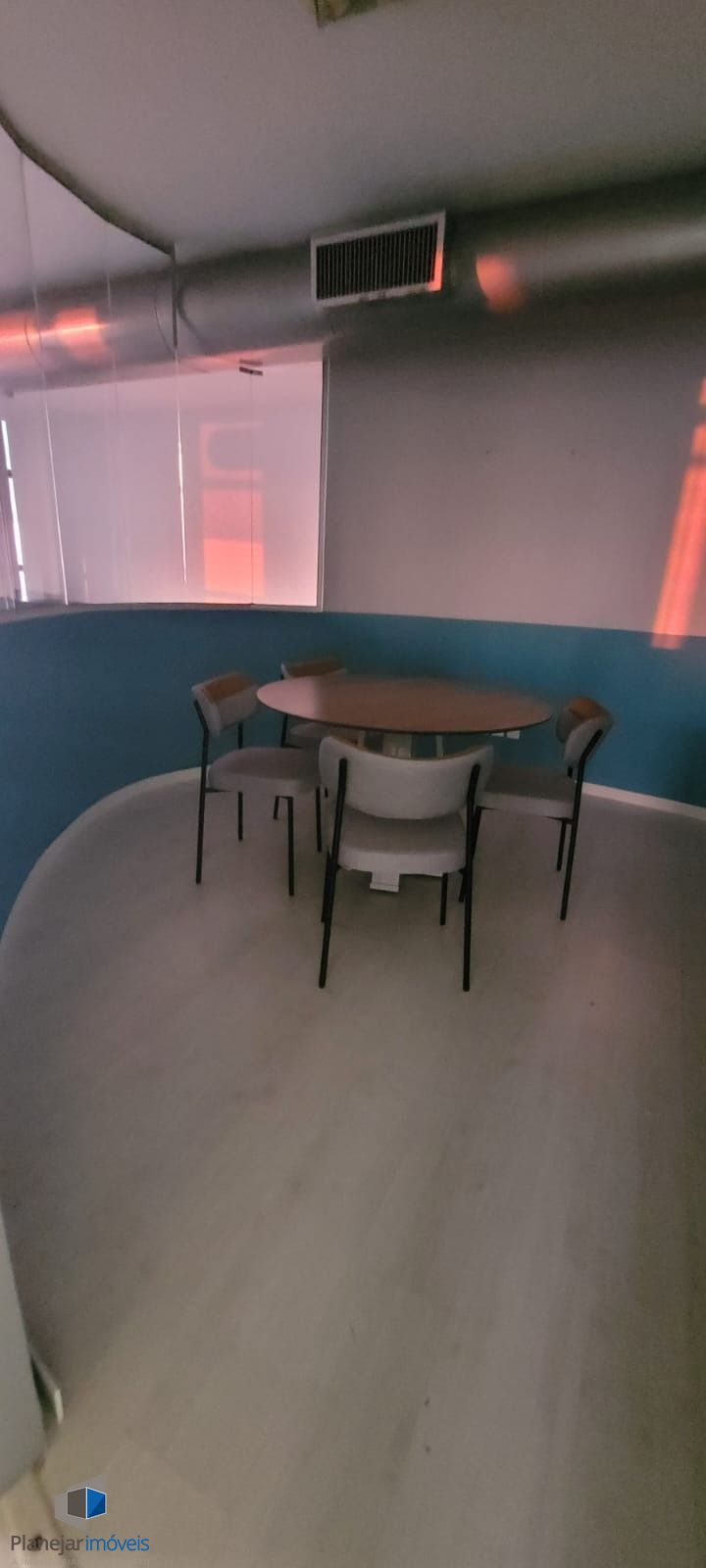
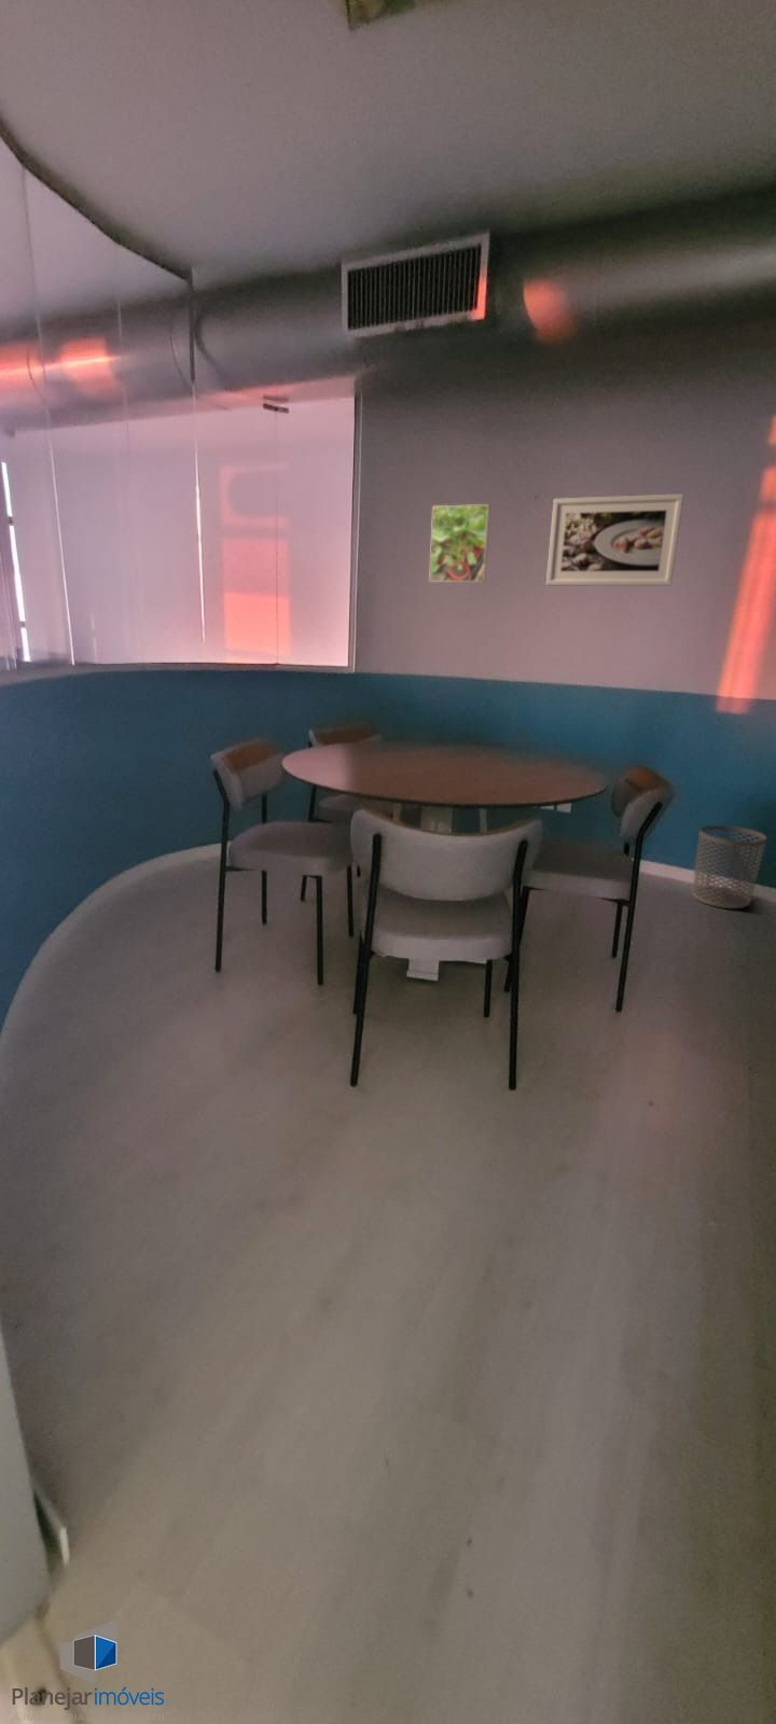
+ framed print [428,504,490,583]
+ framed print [545,493,685,587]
+ waste bin [691,825,767,909]
